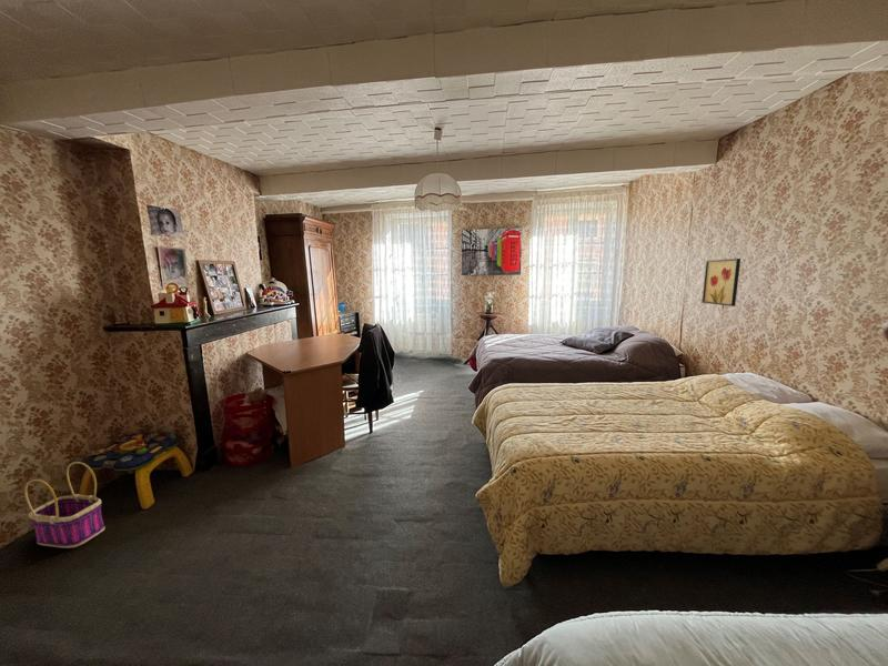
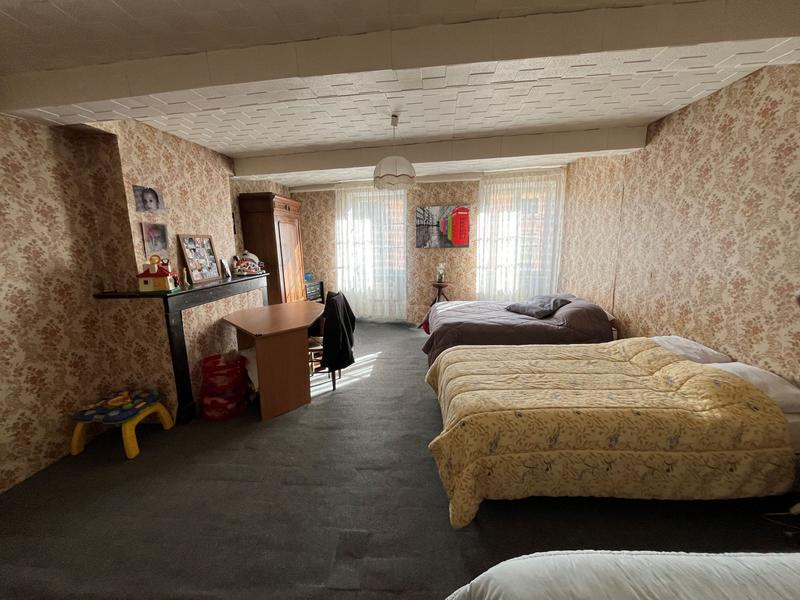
- wall art [702,258,741,307]
- basket [23,461,107,549]
